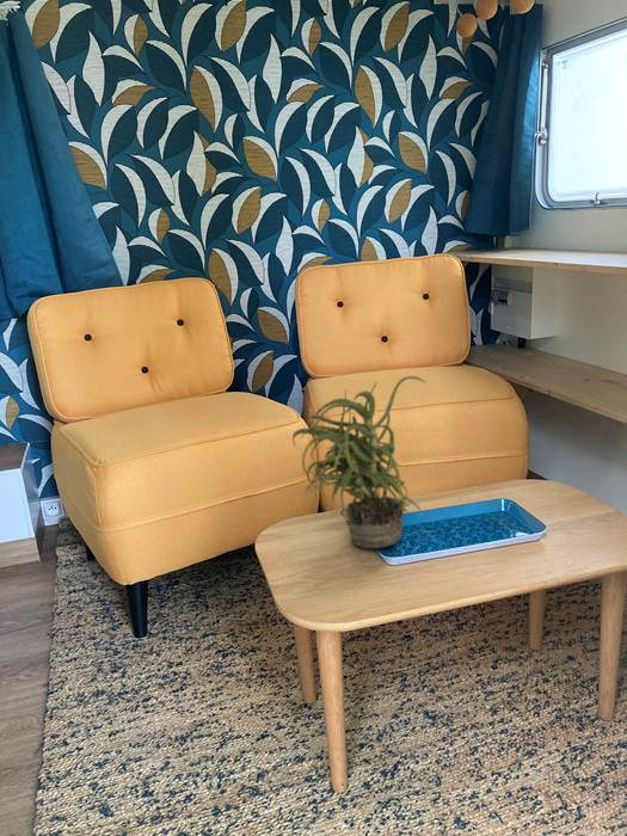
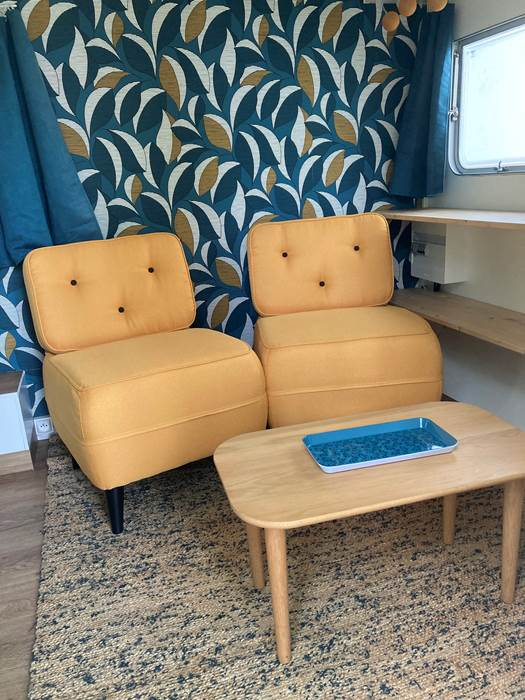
- potted plant [291,375,428,549]
